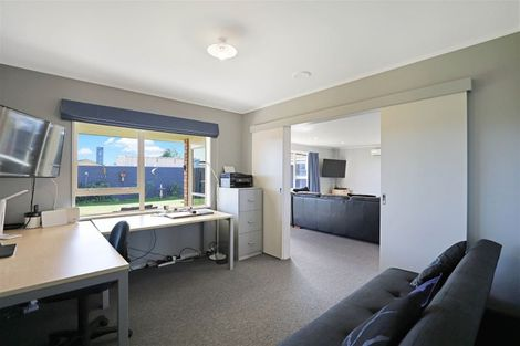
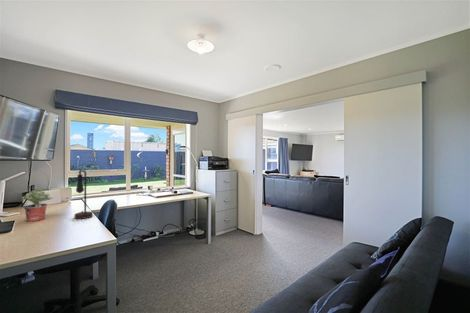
+ potted plant [21,188,55,222]
+ table lamp [74,169,94,220]
